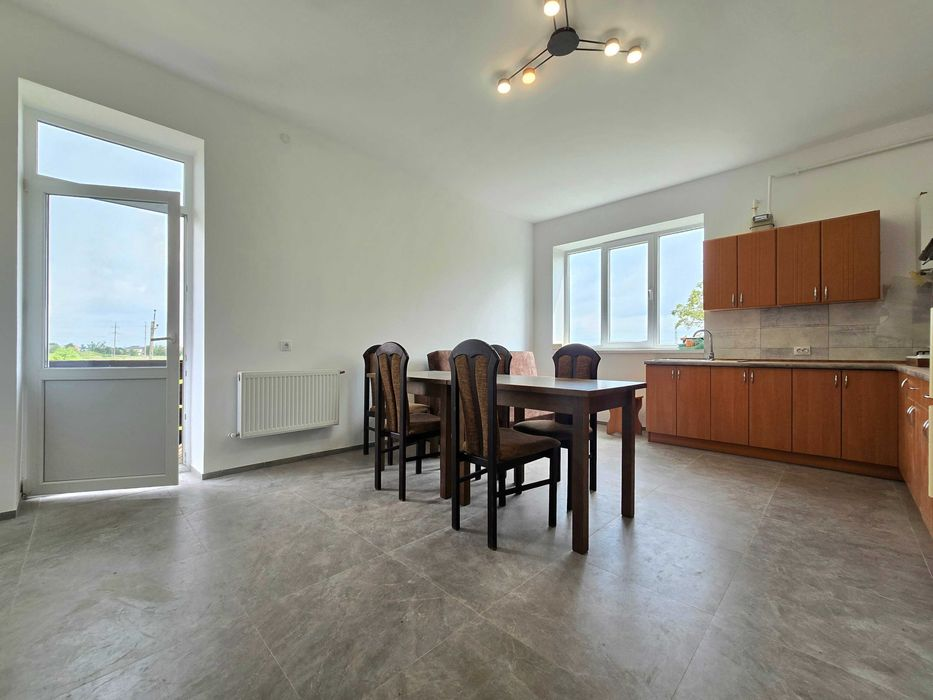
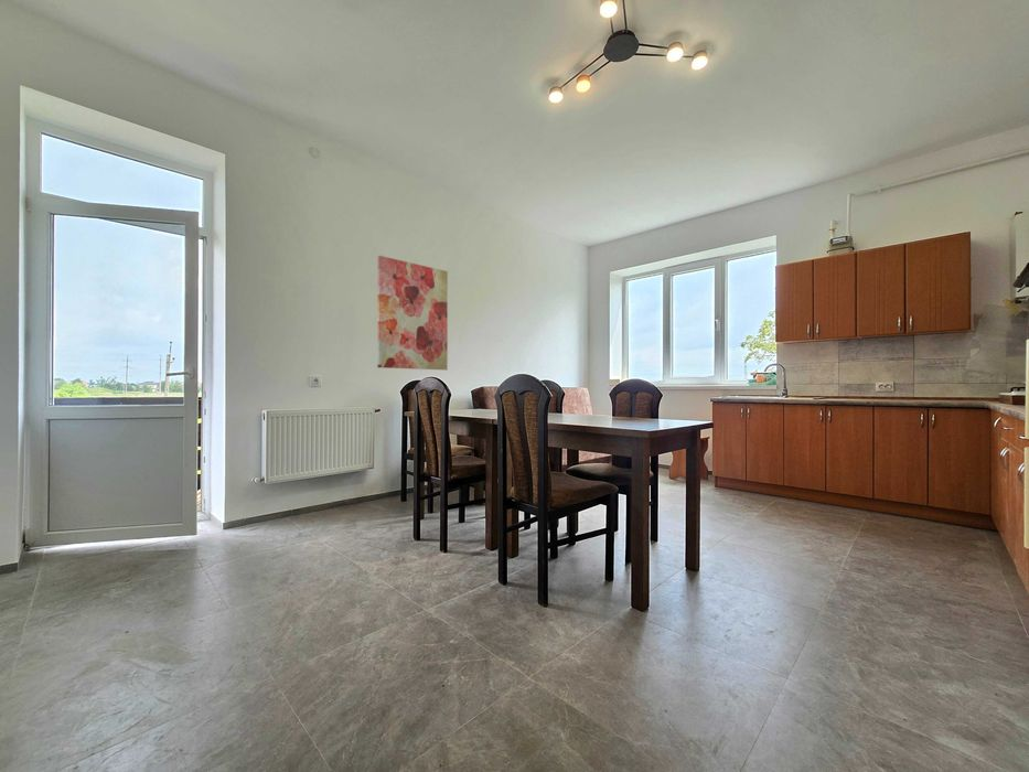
+ wall art [376,255,449,371]
